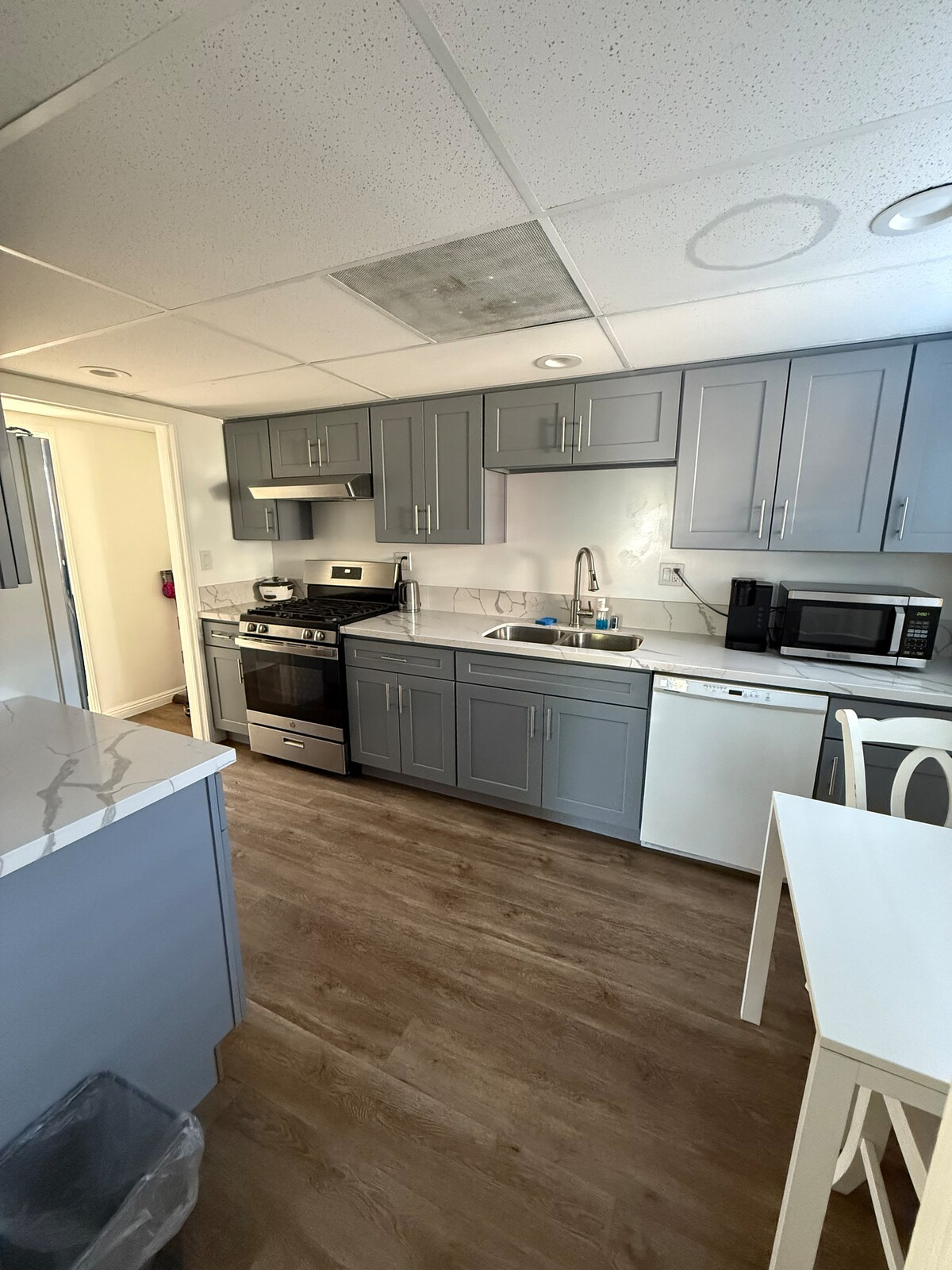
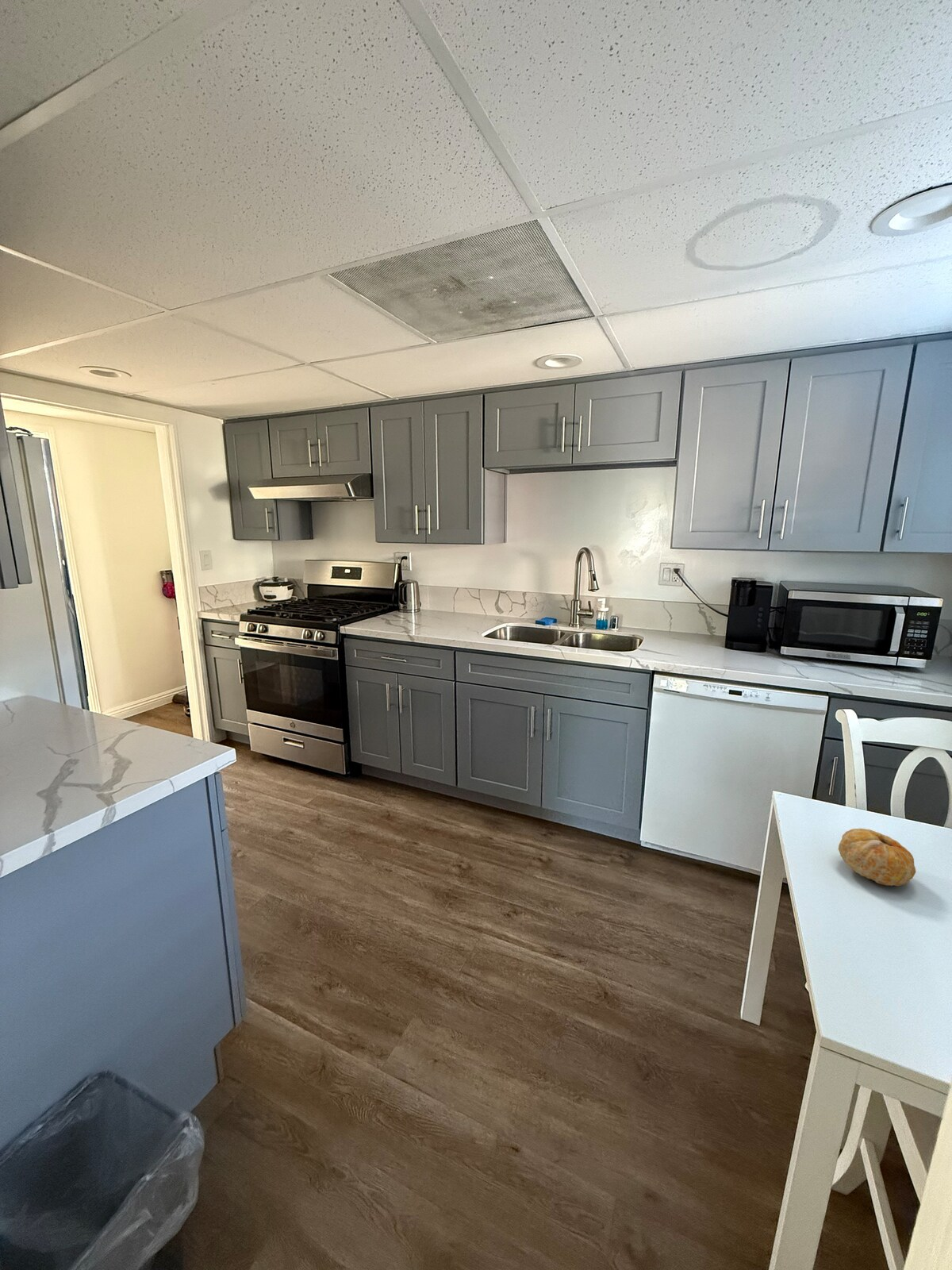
+ fruit [838,828,916,887]
